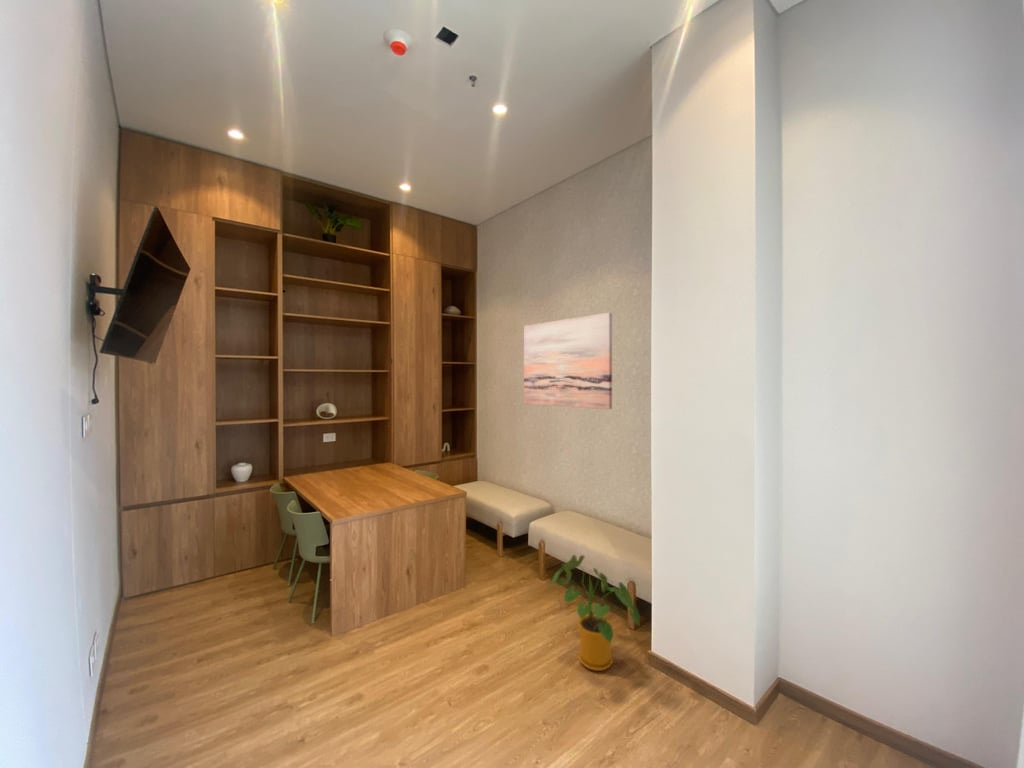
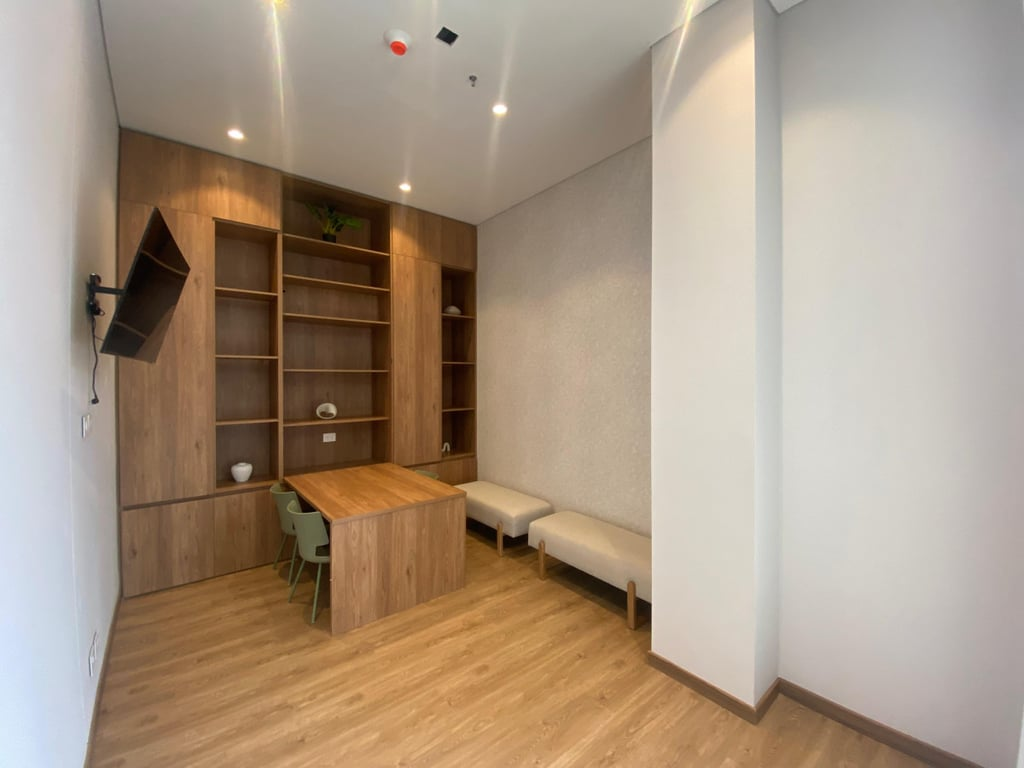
- house plant [549,554,641,672]
- wall art [523,312,613,410]
